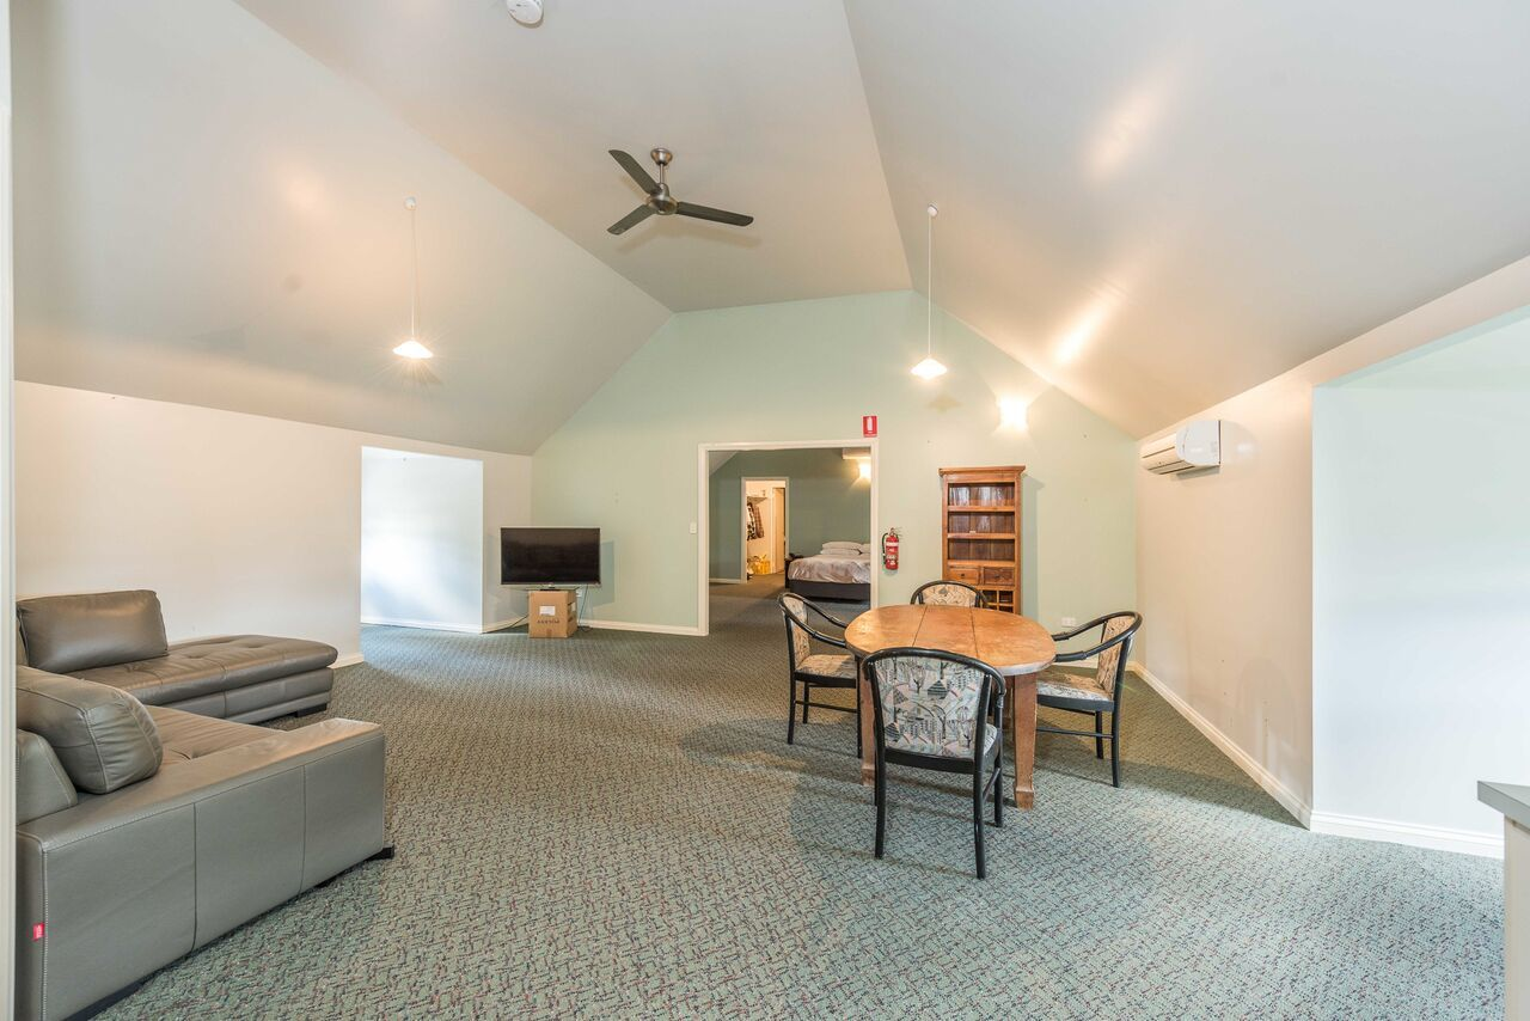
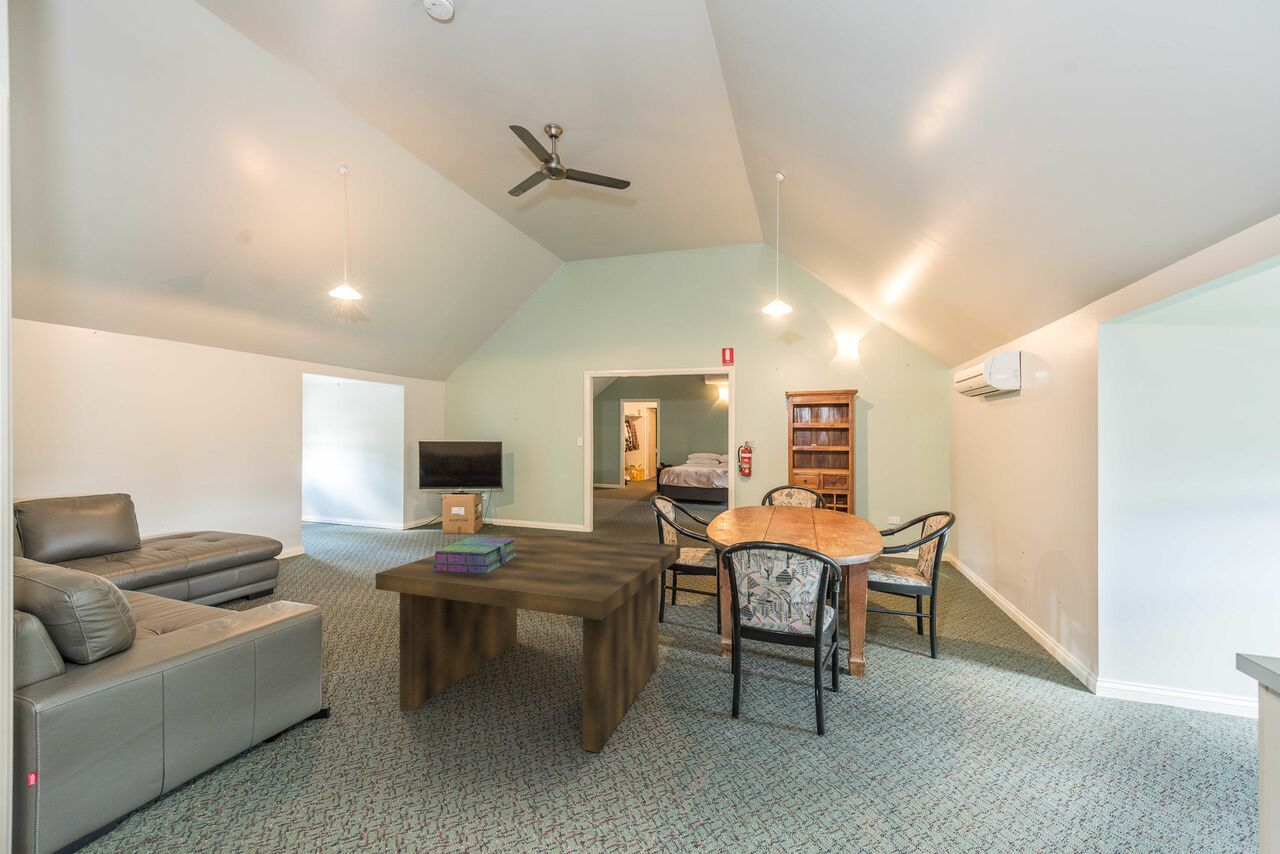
+ stack of books [432,536,517,574]
+ coffee table [375,531,681,754]
